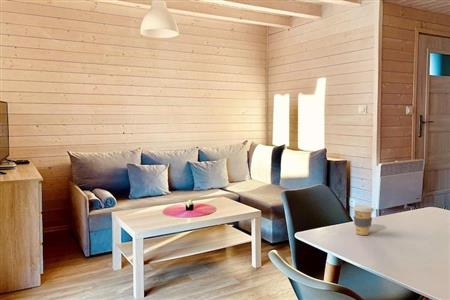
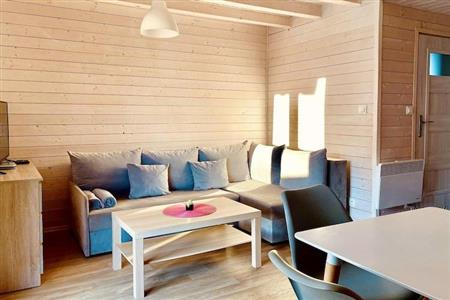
- coffee cup [352,204,375,236]
